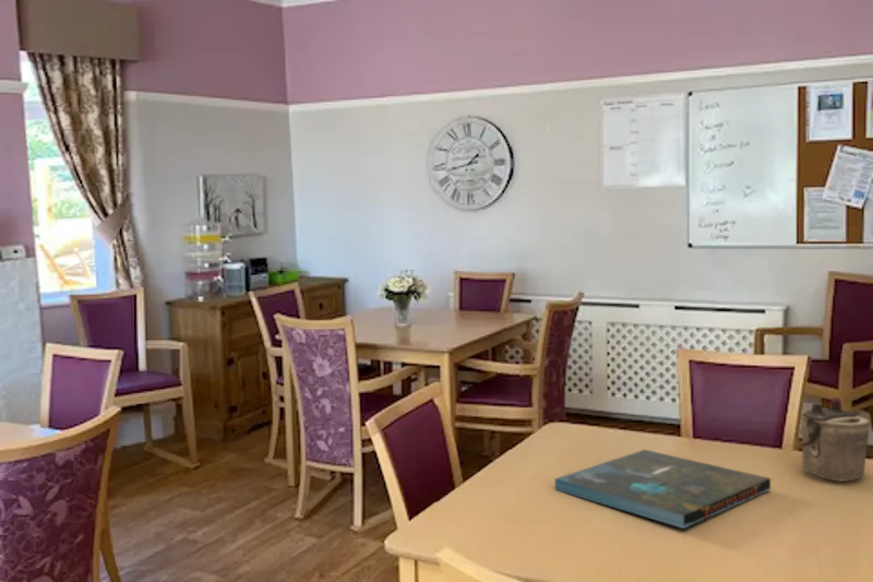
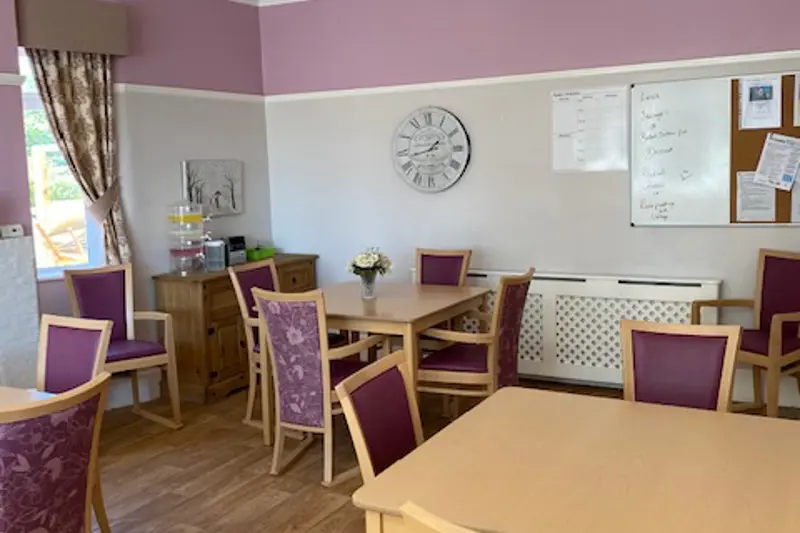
- board game [554,449,772,530]
- teapot [799,396,871,483]
